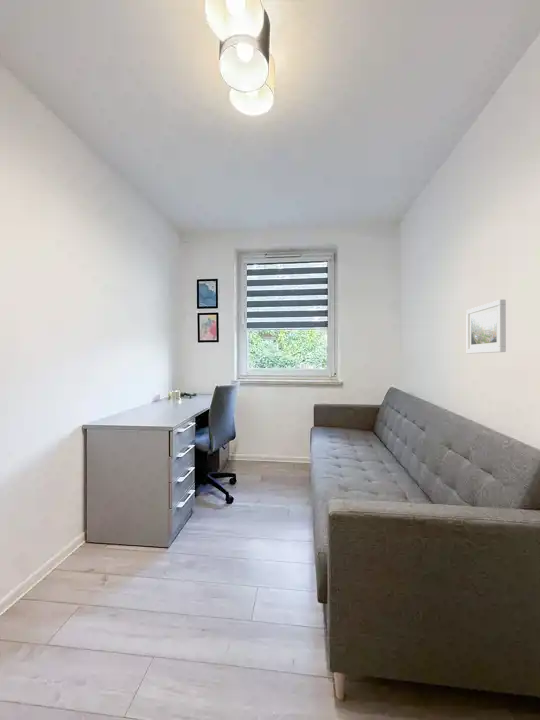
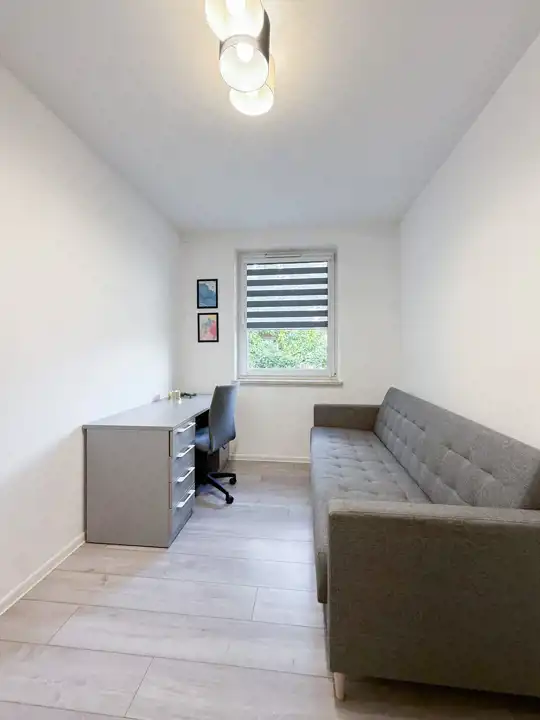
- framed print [465,299,507,355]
